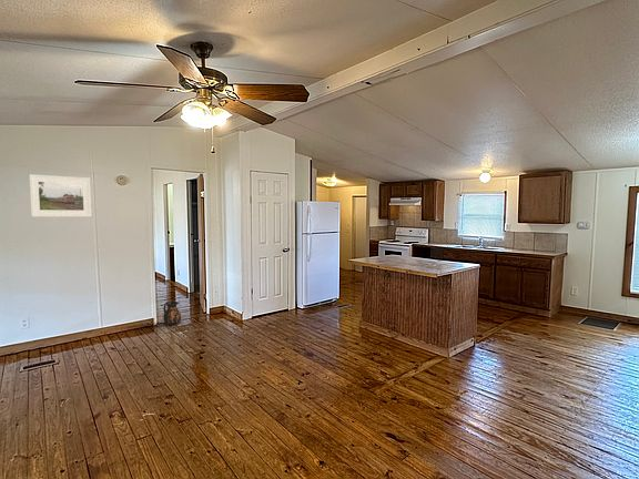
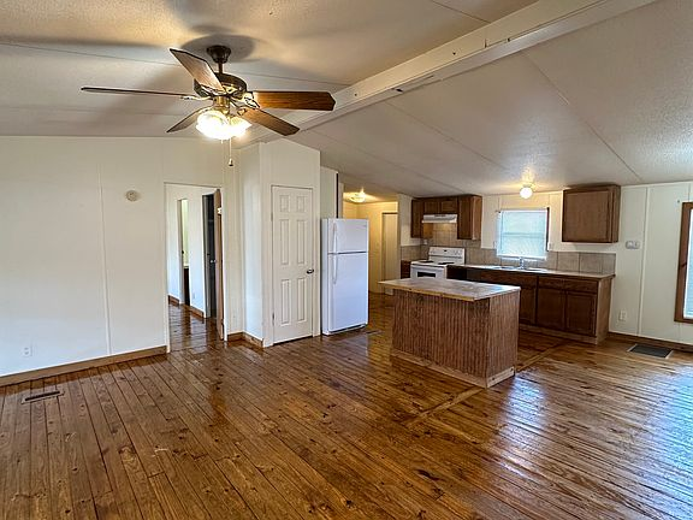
- ceramic jug [162,300,182,326]
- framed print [28,173,92,217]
